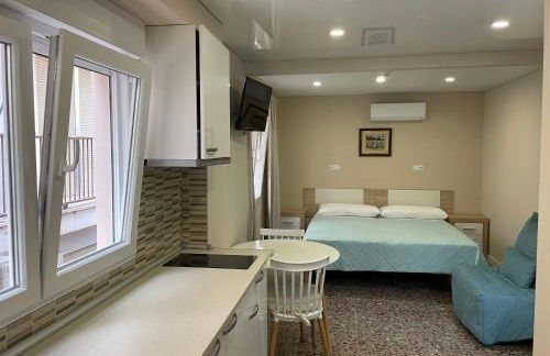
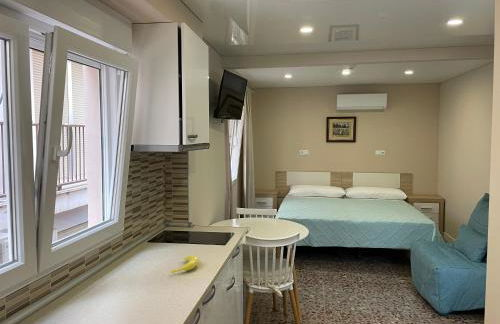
+ banana [170,254,200,274]
